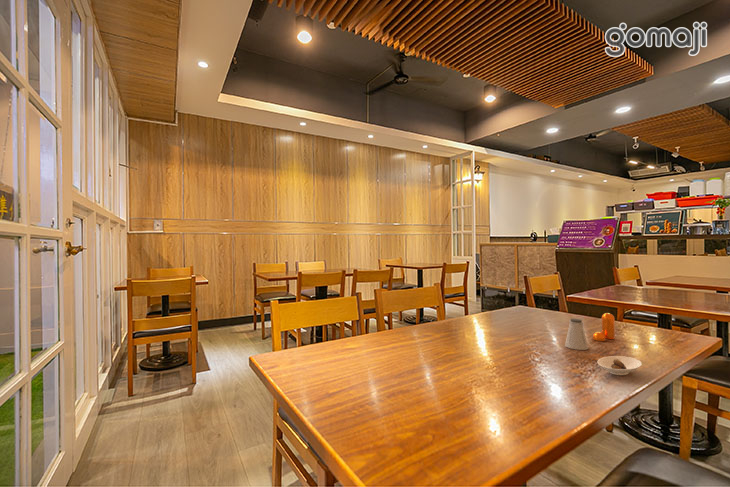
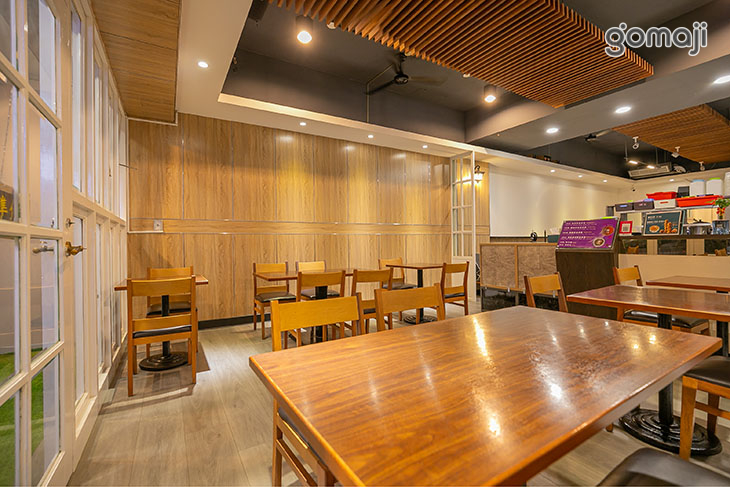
- pepper shaker [592,312,616,342]
- saucer [596,355,643,376]
- saltshaker [564,318,589,351]
